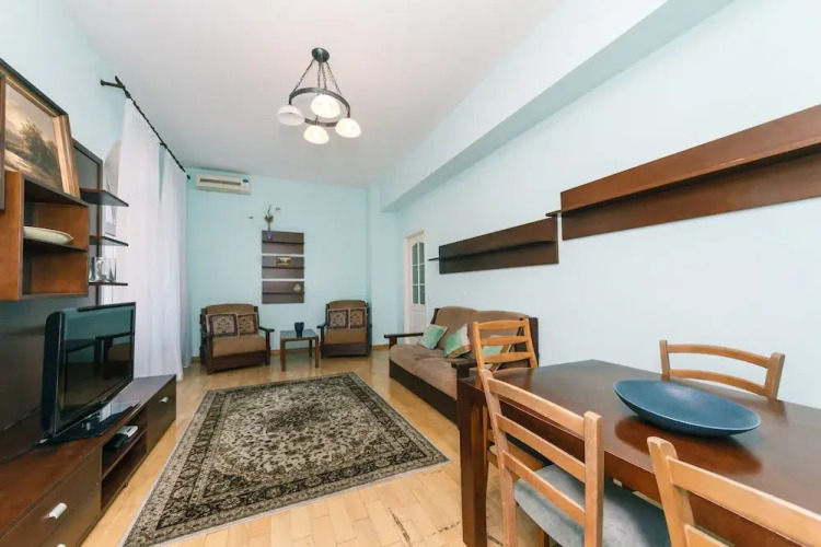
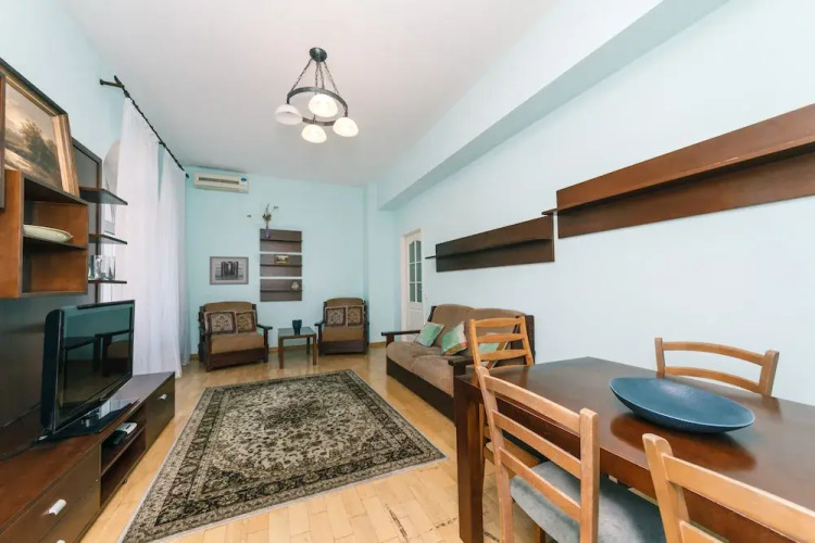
+ wall art [209,255,250,287]
